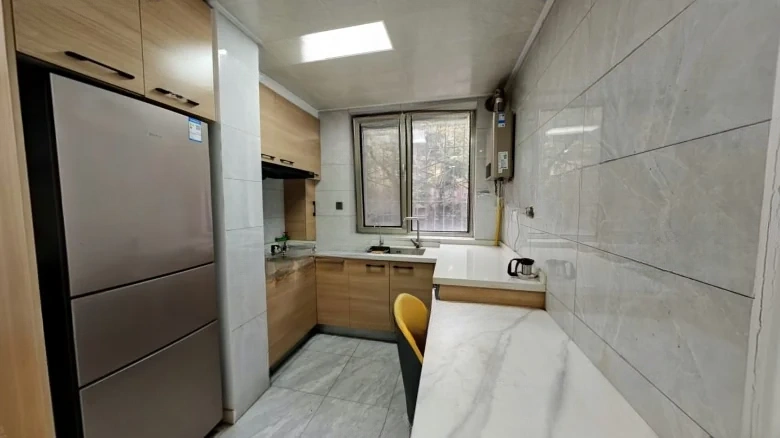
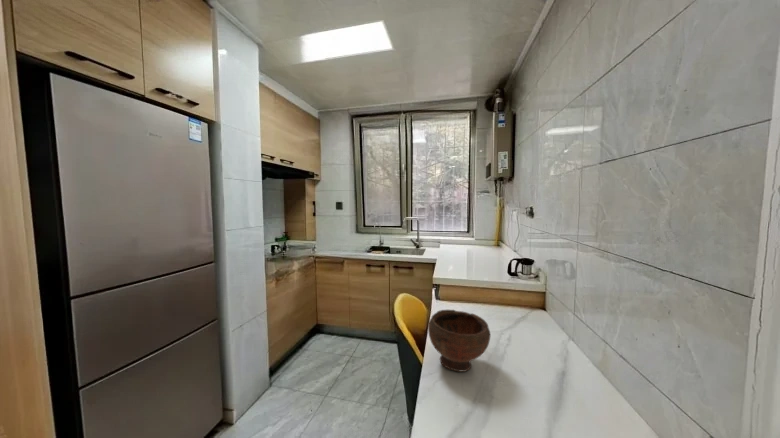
+ bowl [427,309,491,373]
